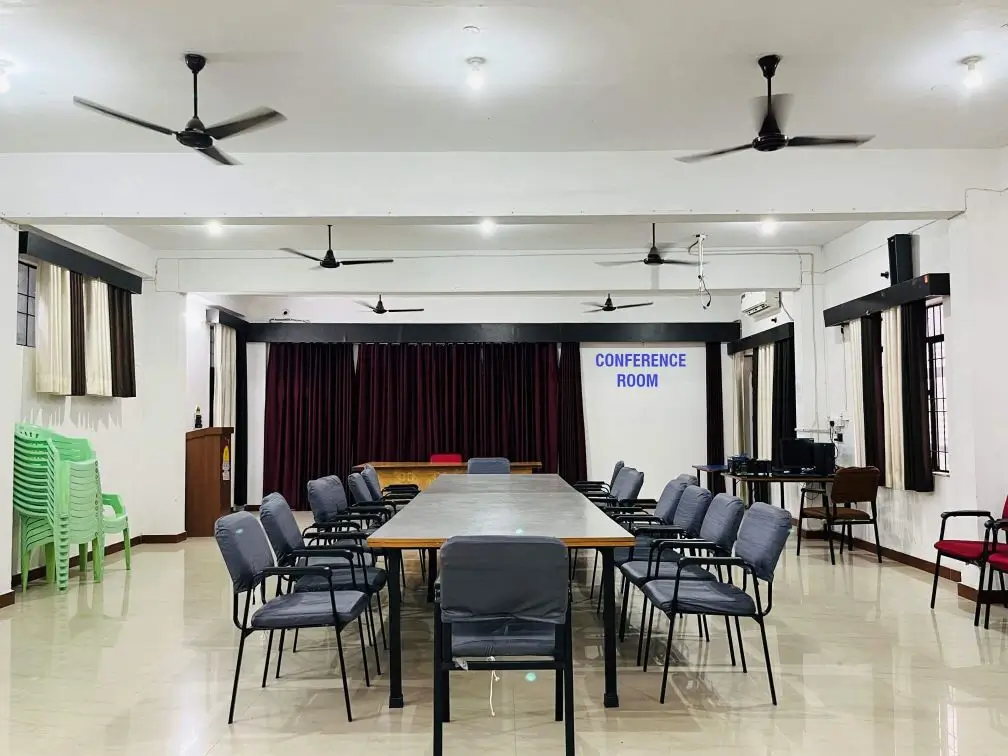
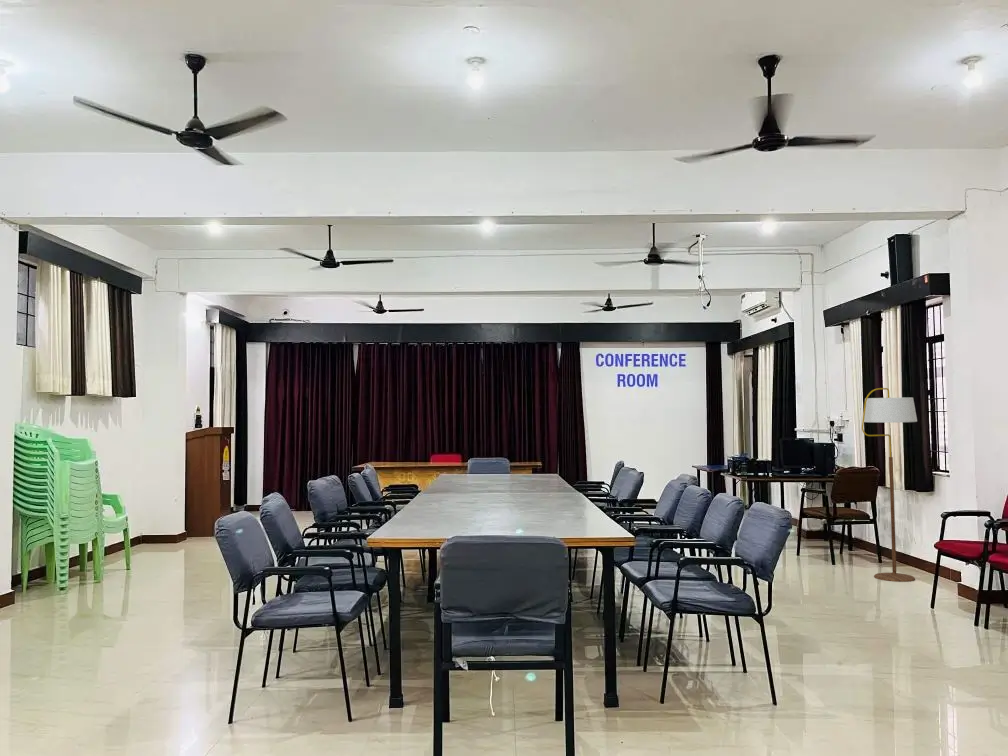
+ floor lamp [861,387,918,583]
